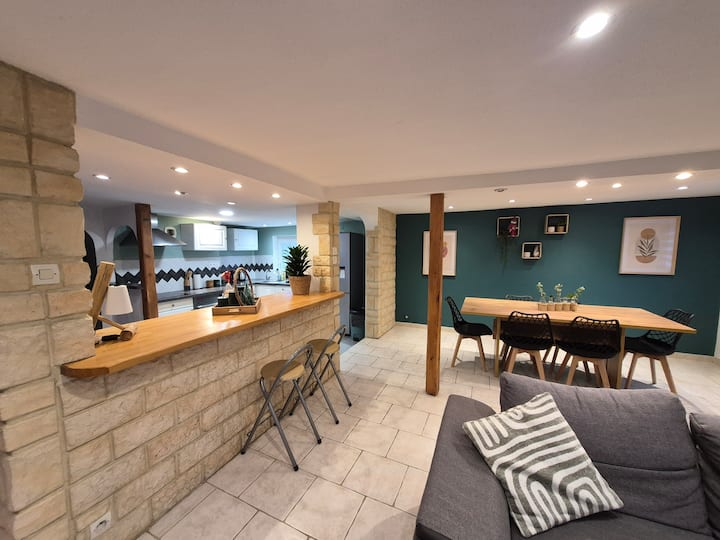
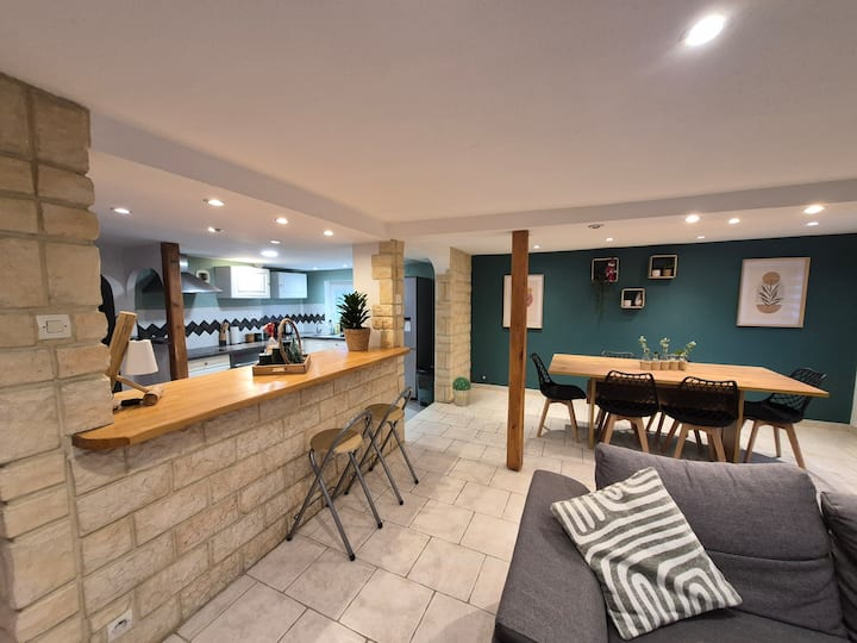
+ potted plant [451,376,473,407]
